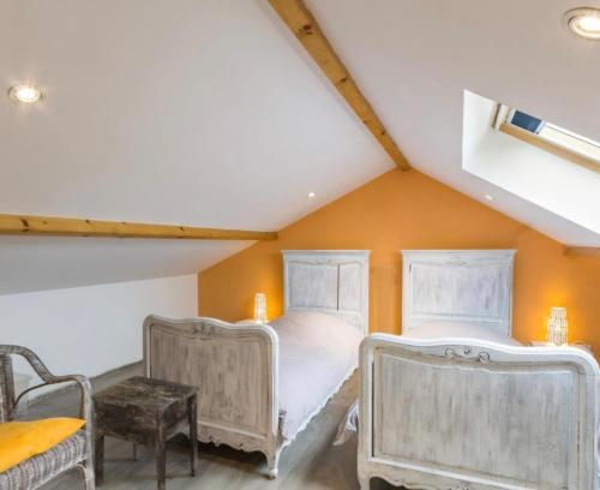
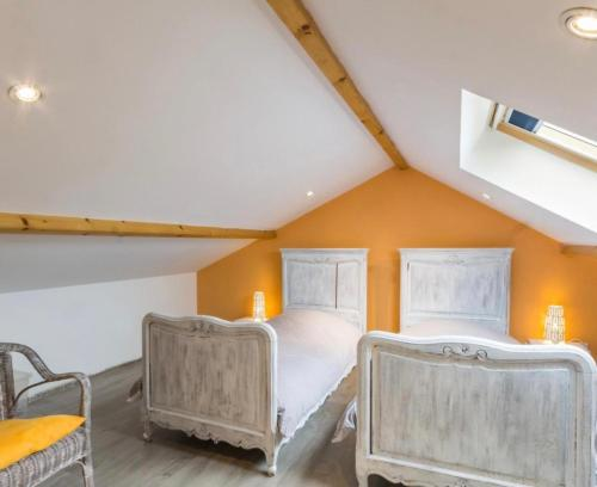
- side table [90,375,200,490]
